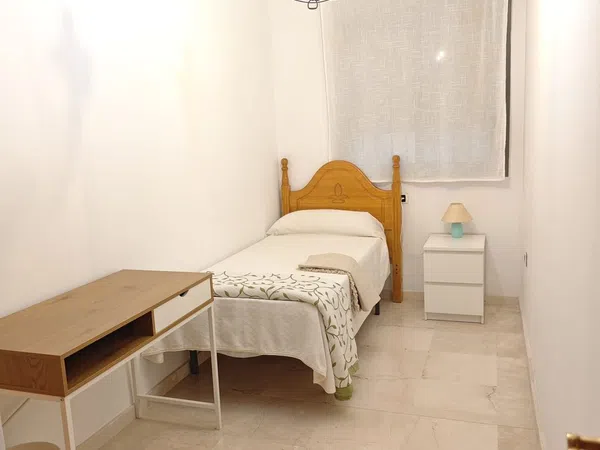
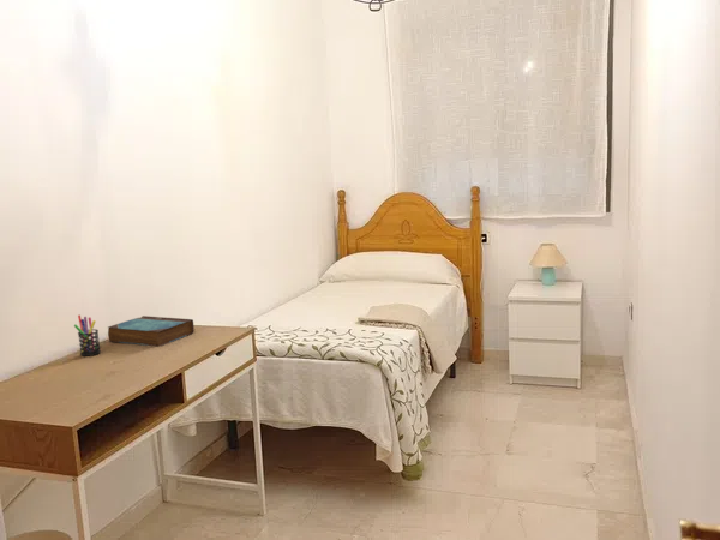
+ pen holder [73,313,102,358]
+ book [107,314,196,348]
